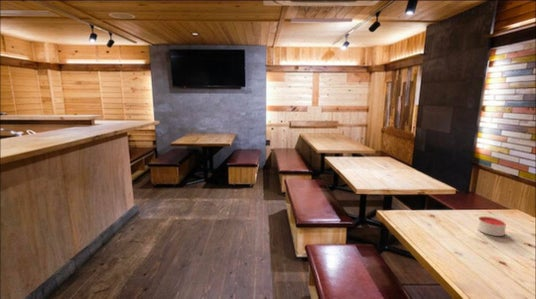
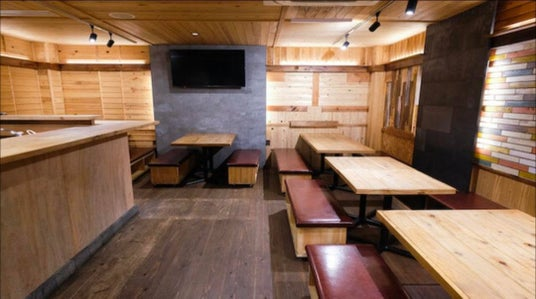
- candle [476,215,507,237]
